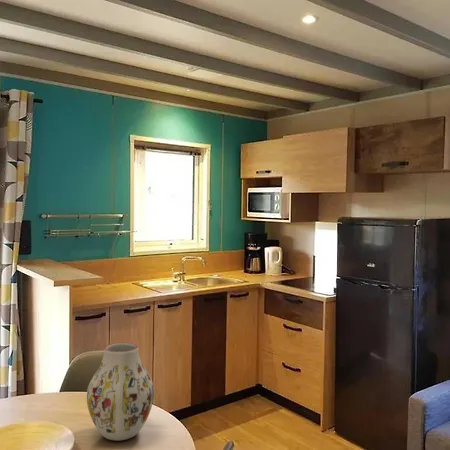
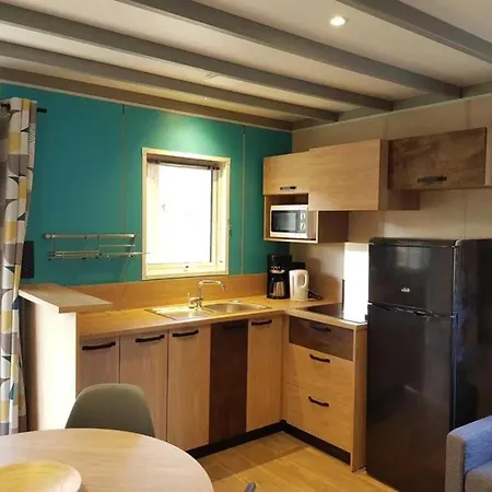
- vase [86,342,155,442]
